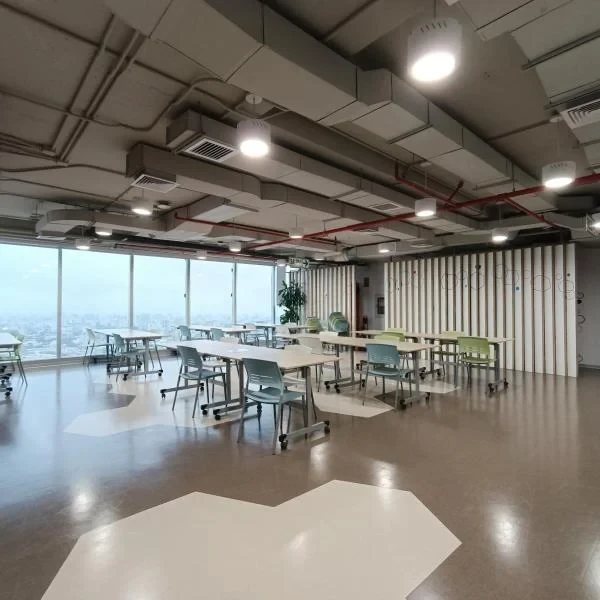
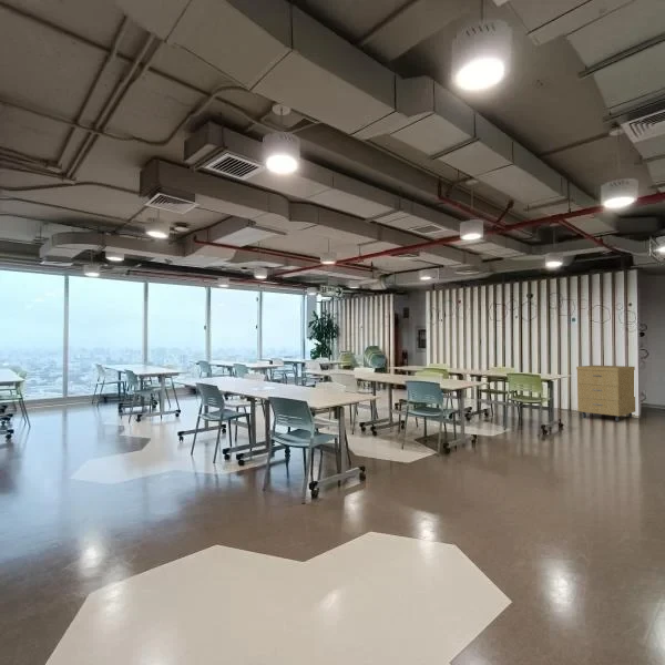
+ storage cabinet [575,365,636,422]
